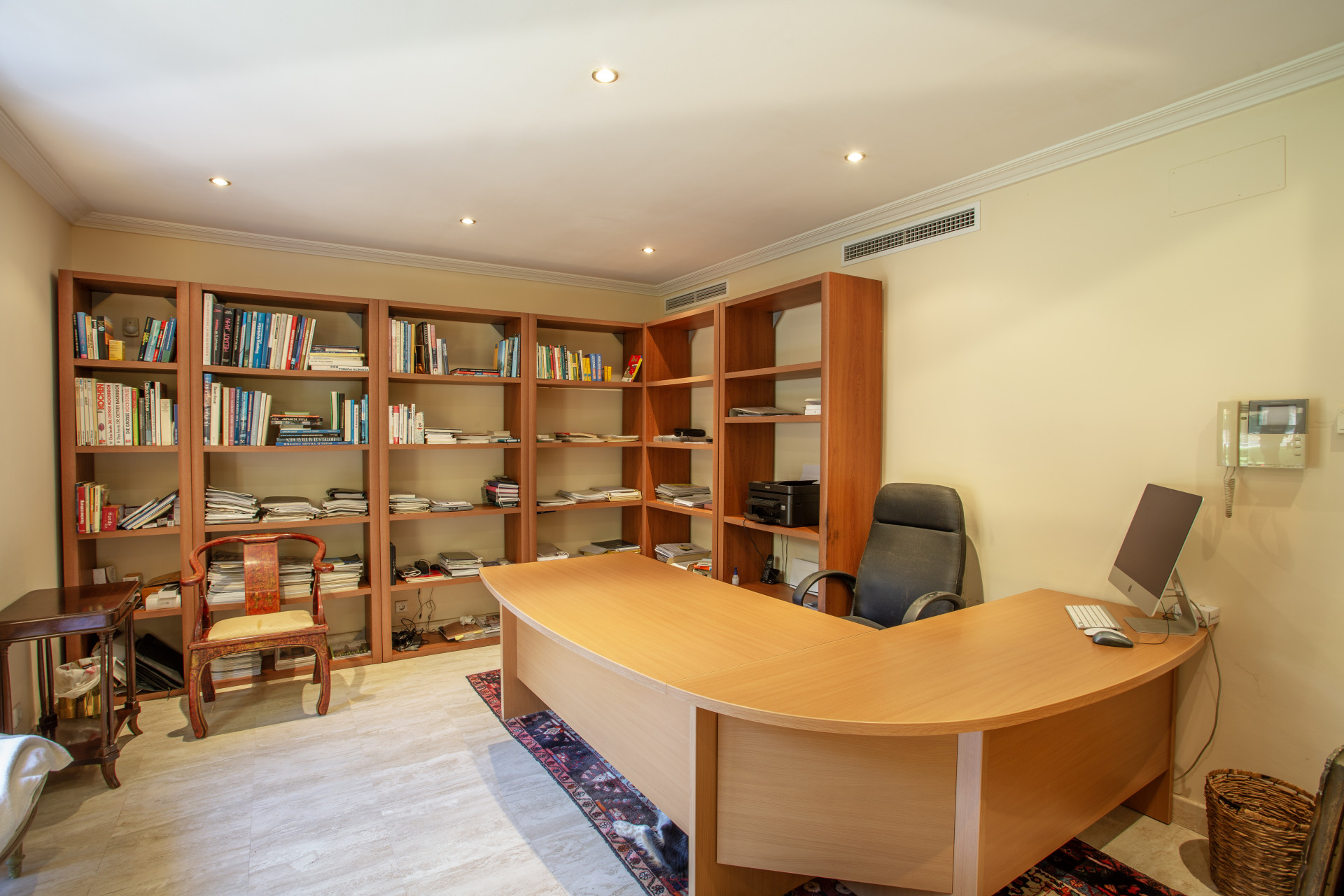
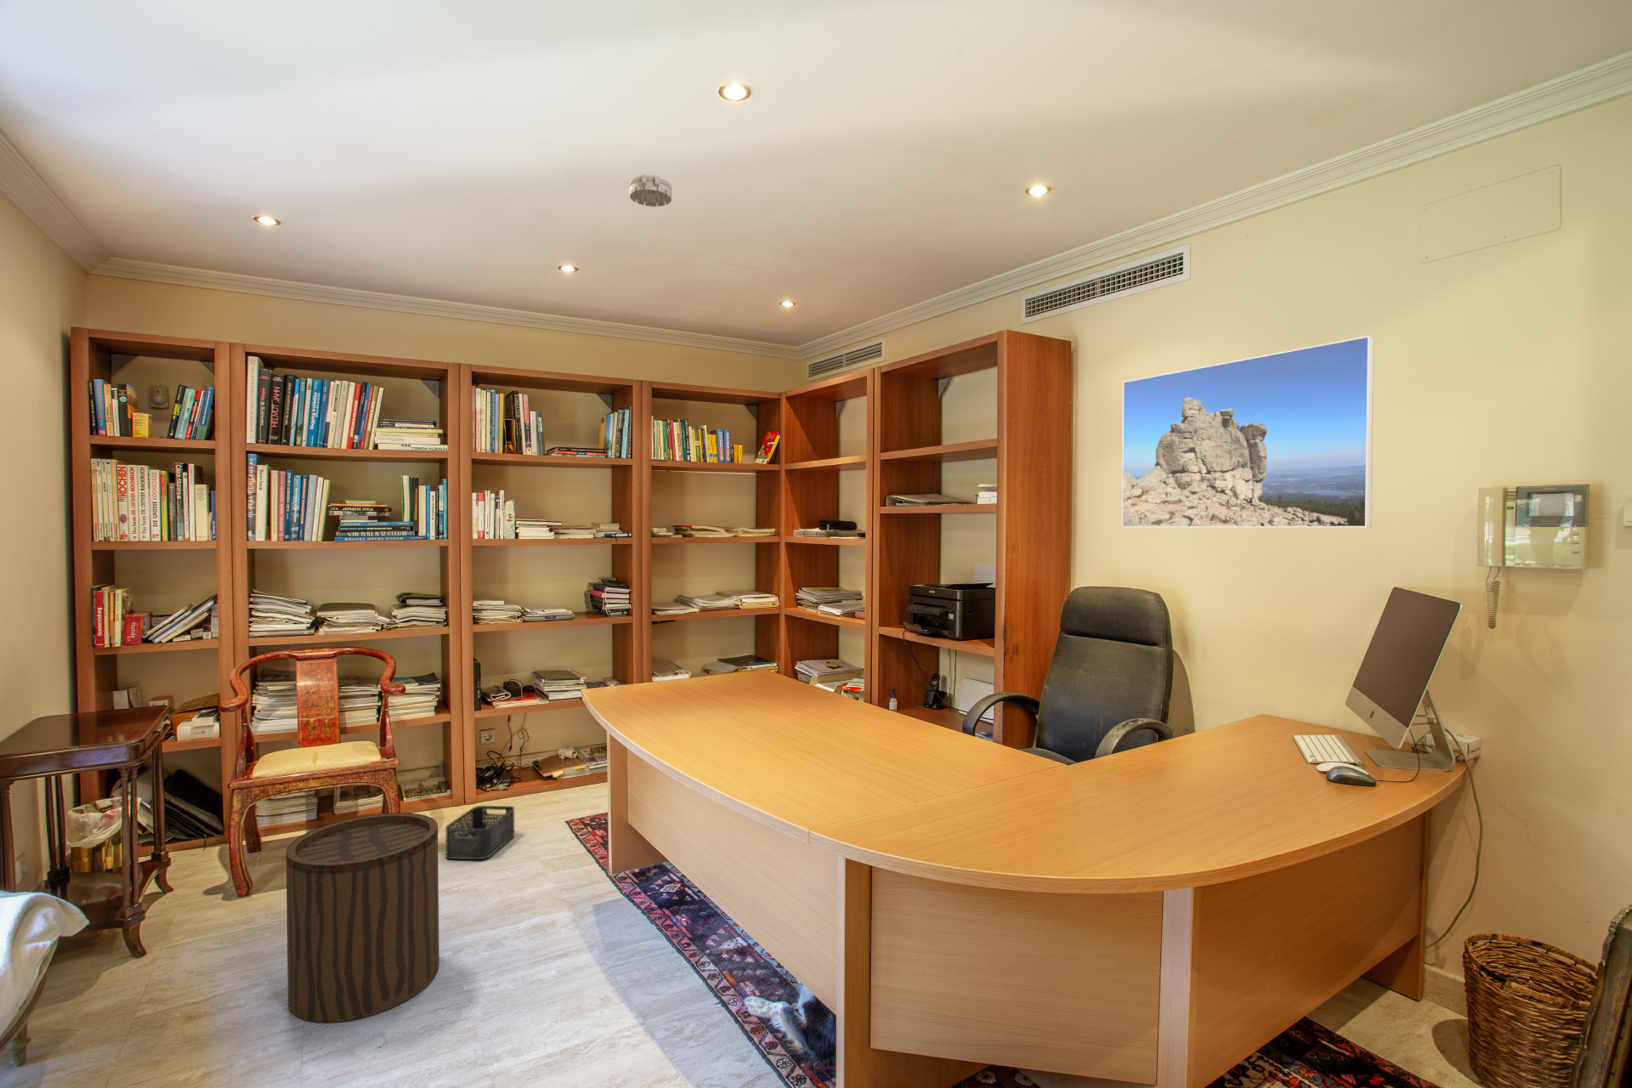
+ storage bin [444,805,515,860]
+ smoke detector [629,175,673,208]
+ stool [285,811,441,1024]
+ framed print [1121,335,1375,528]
